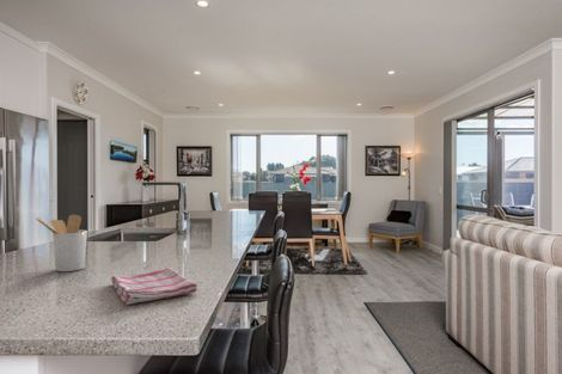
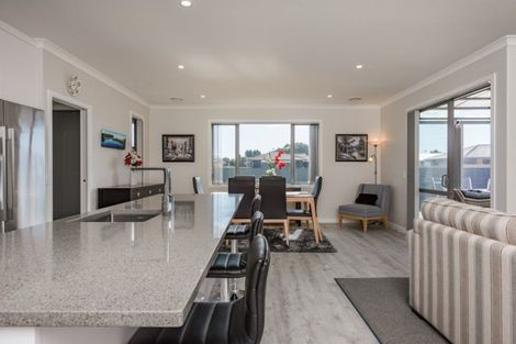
- utensil holder [36,214,88,272]
- dish towel [110,266,198,306]
